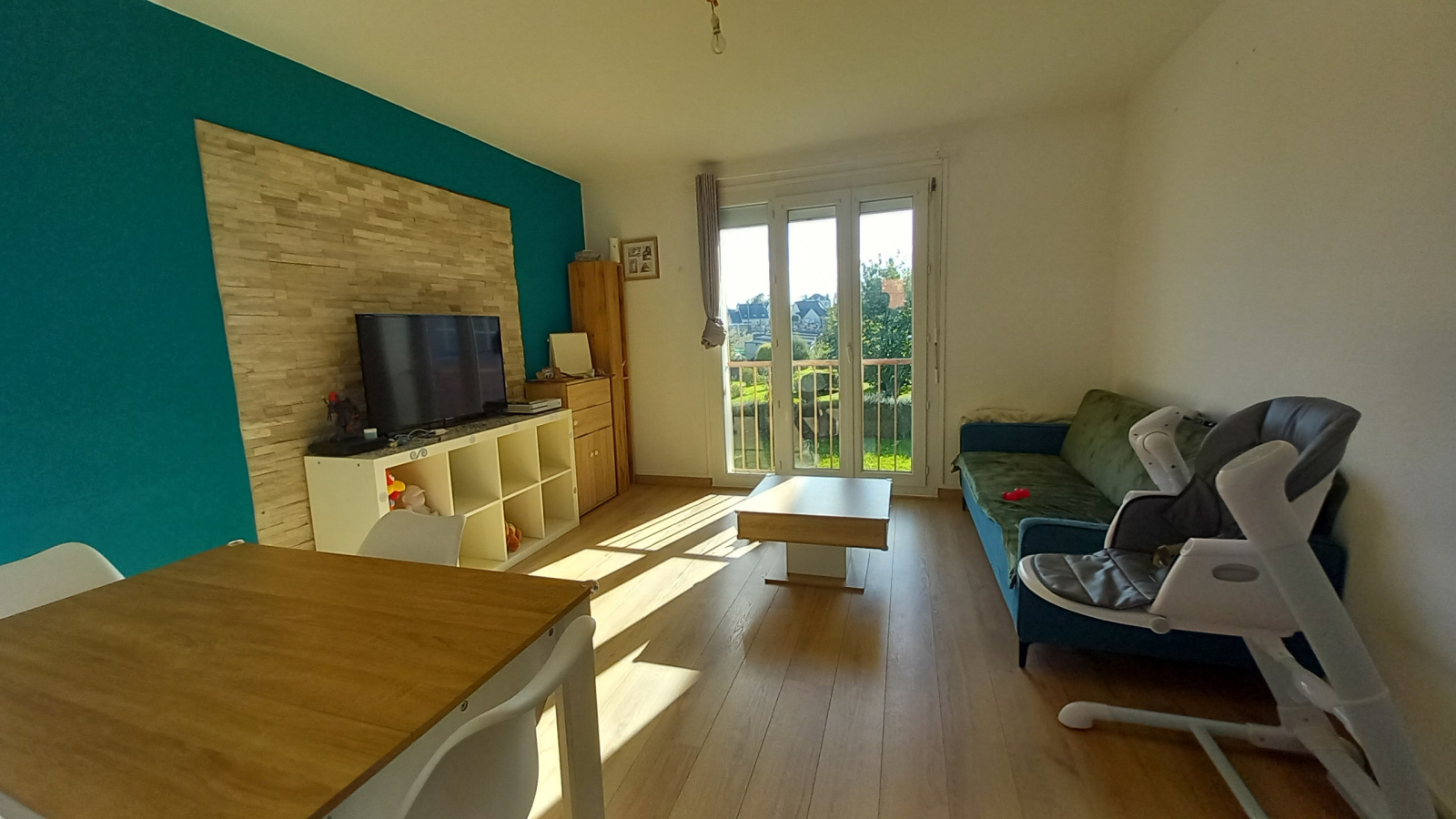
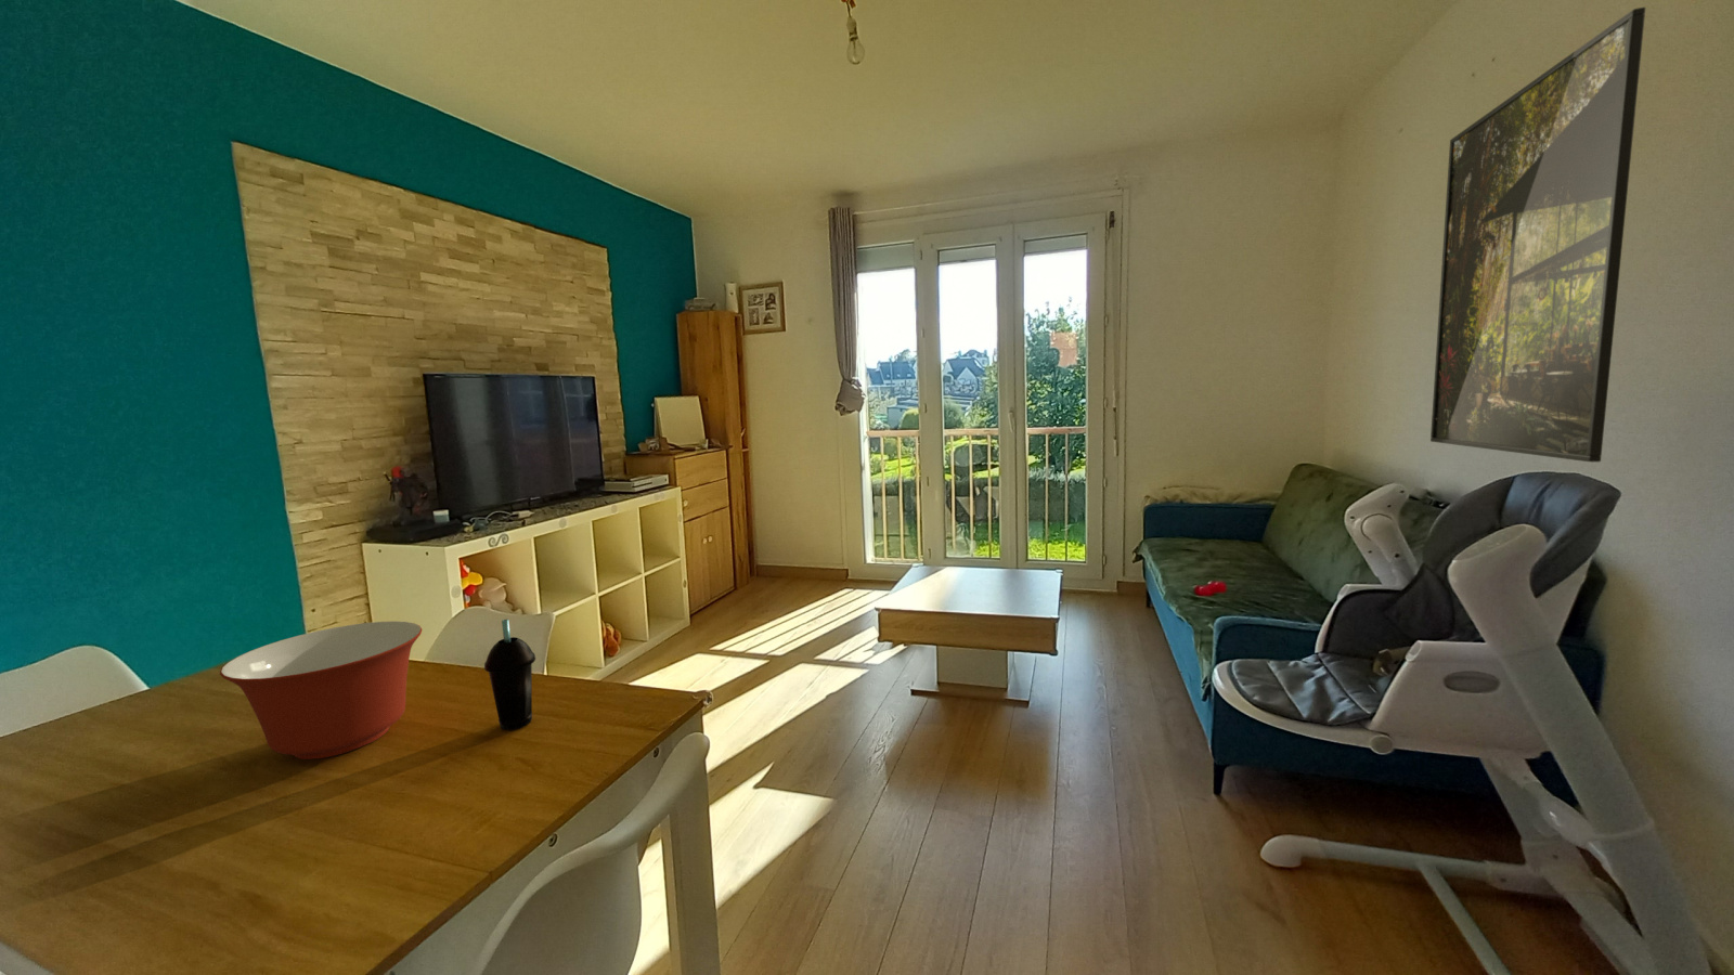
+ cup [484,619,536,731]
+ mixing bowl [219,620,423,761]
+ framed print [1429,6,1646,463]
